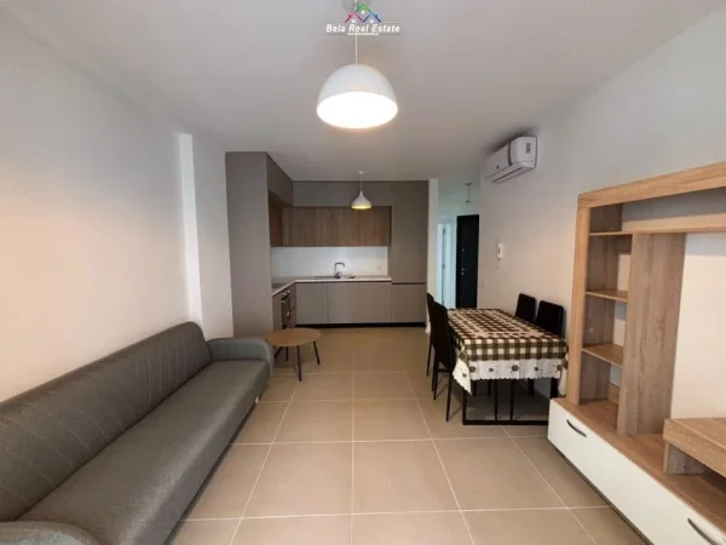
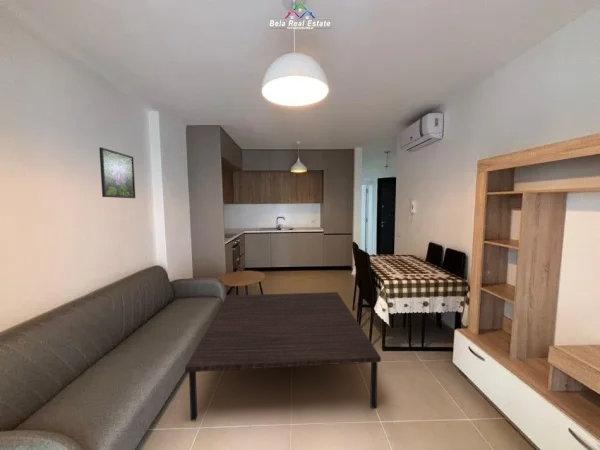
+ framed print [98,147,136,199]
+ coffee table [184,291,382,422]
